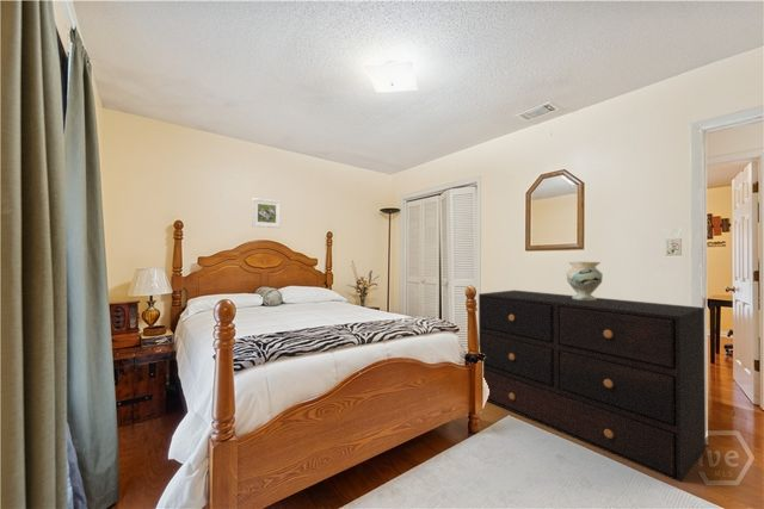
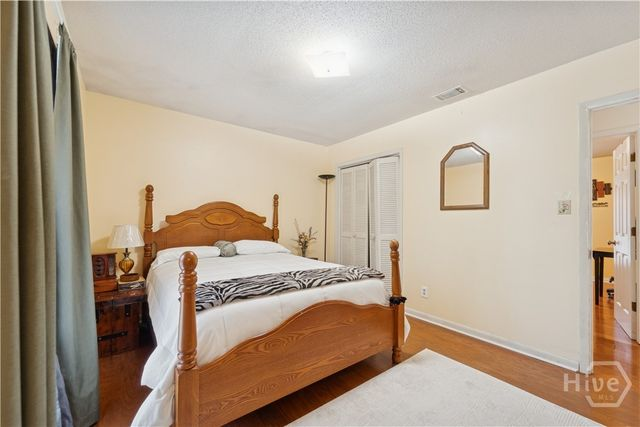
- dresser [478,290,707,483]
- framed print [251,197,282,229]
- decorative vase [566,261,604,300]
